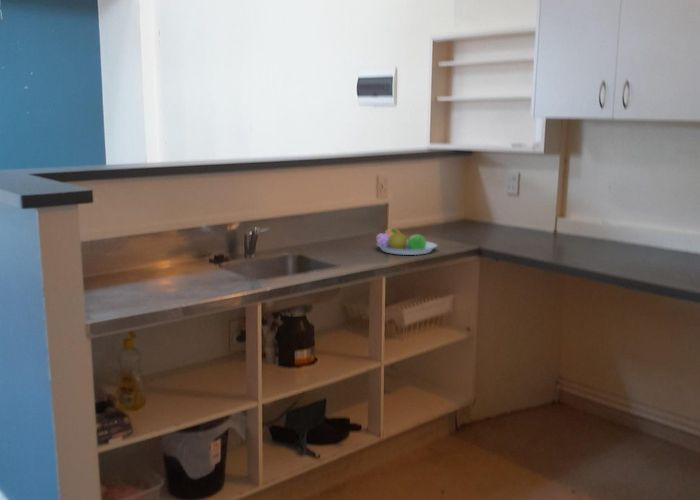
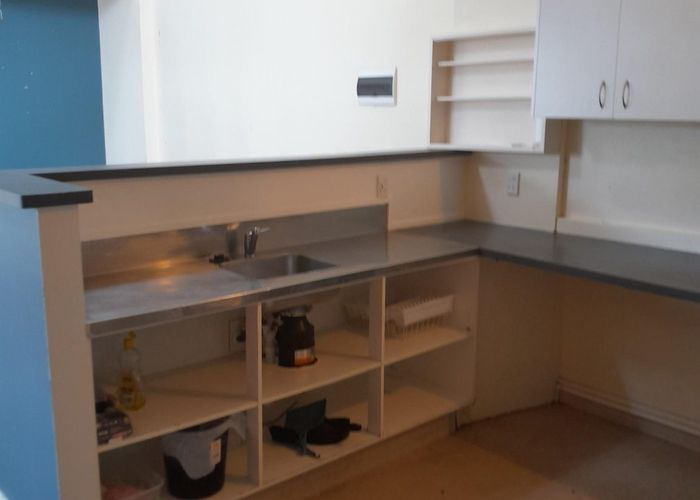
- fruit bowl [375,227,438,256]
